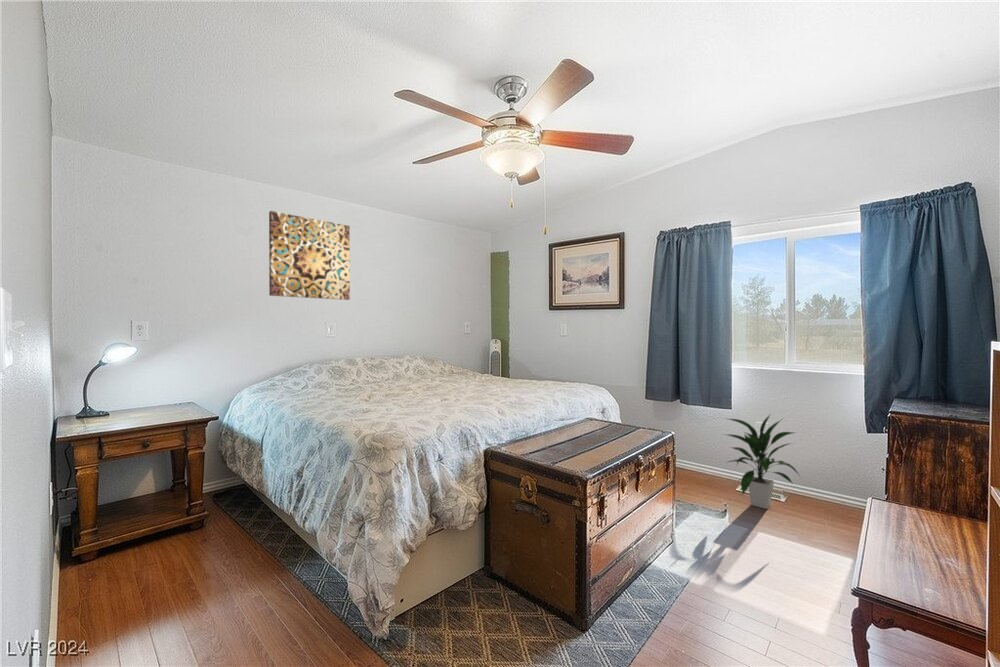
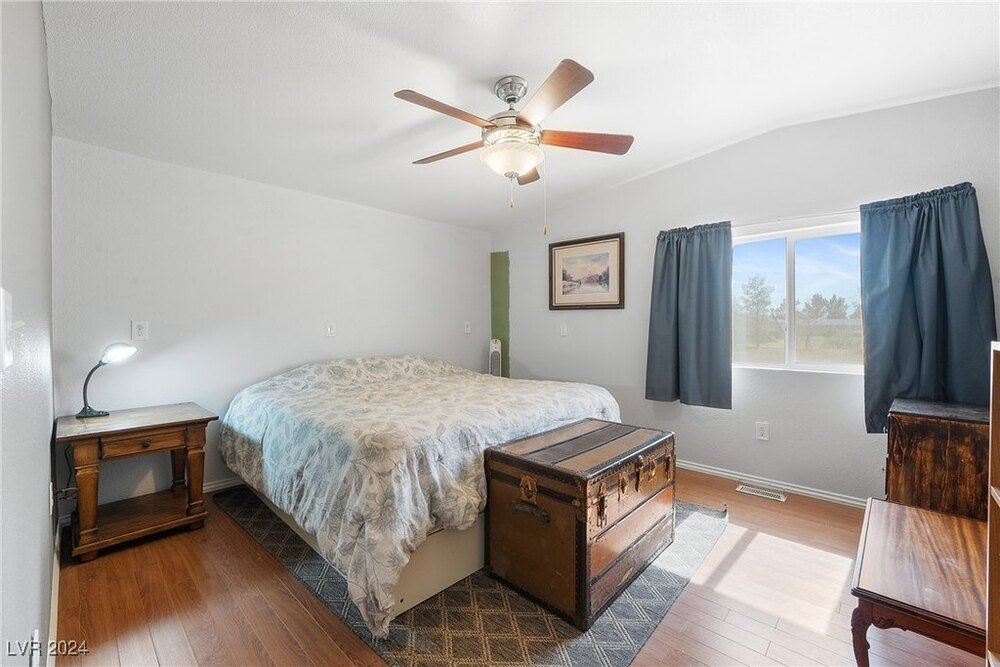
- indoor plant [722,412,801,510]
- wall art [268,210,351,301]
